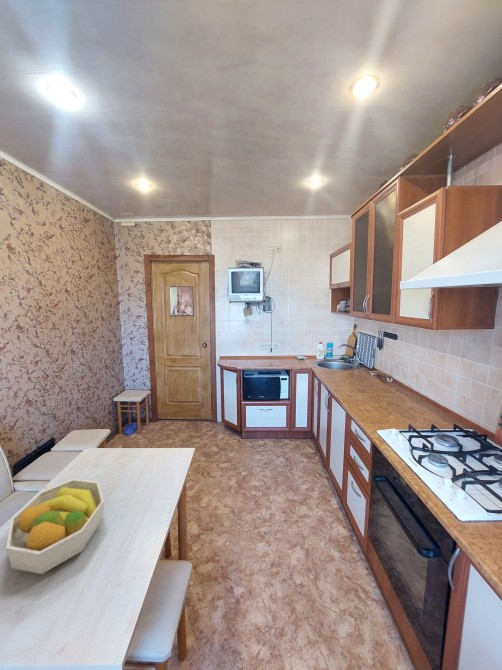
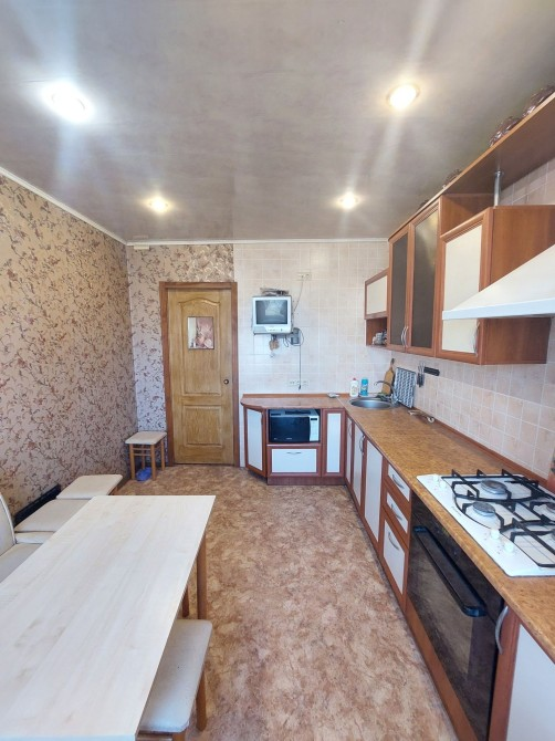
- fruit bowl [5,478,105,575]
